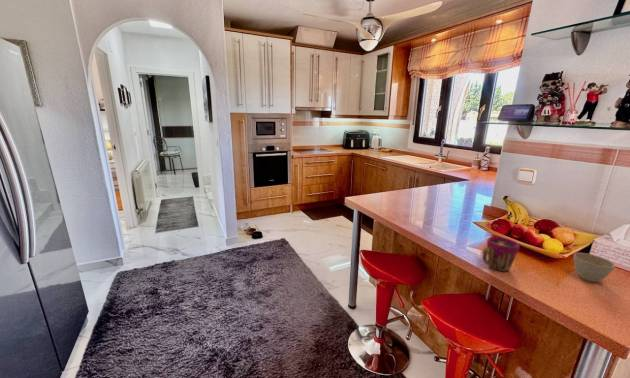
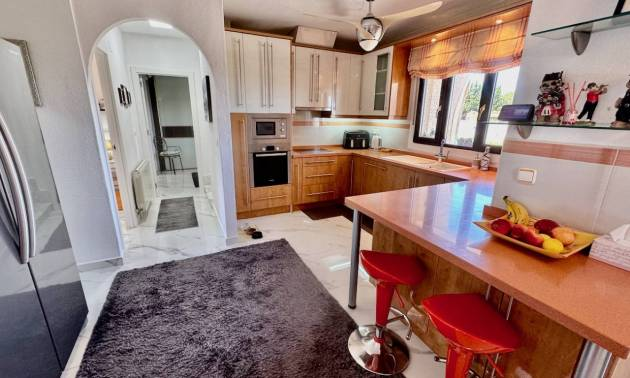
- cup [481,236,521,272]
- flower pot [573,252,616,283]
